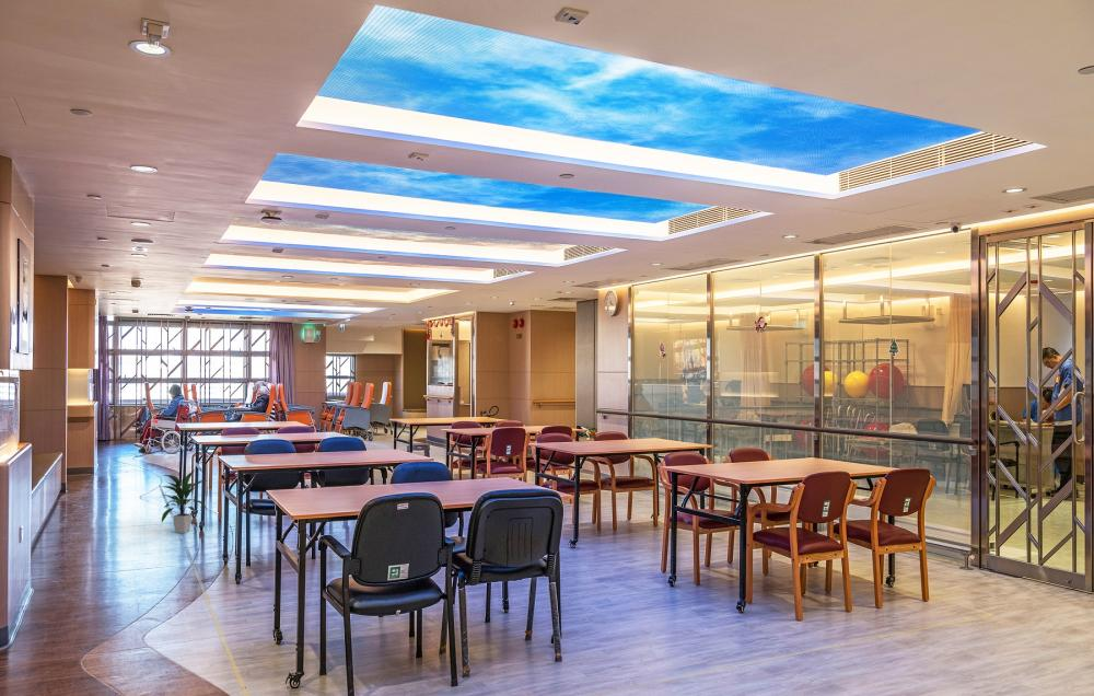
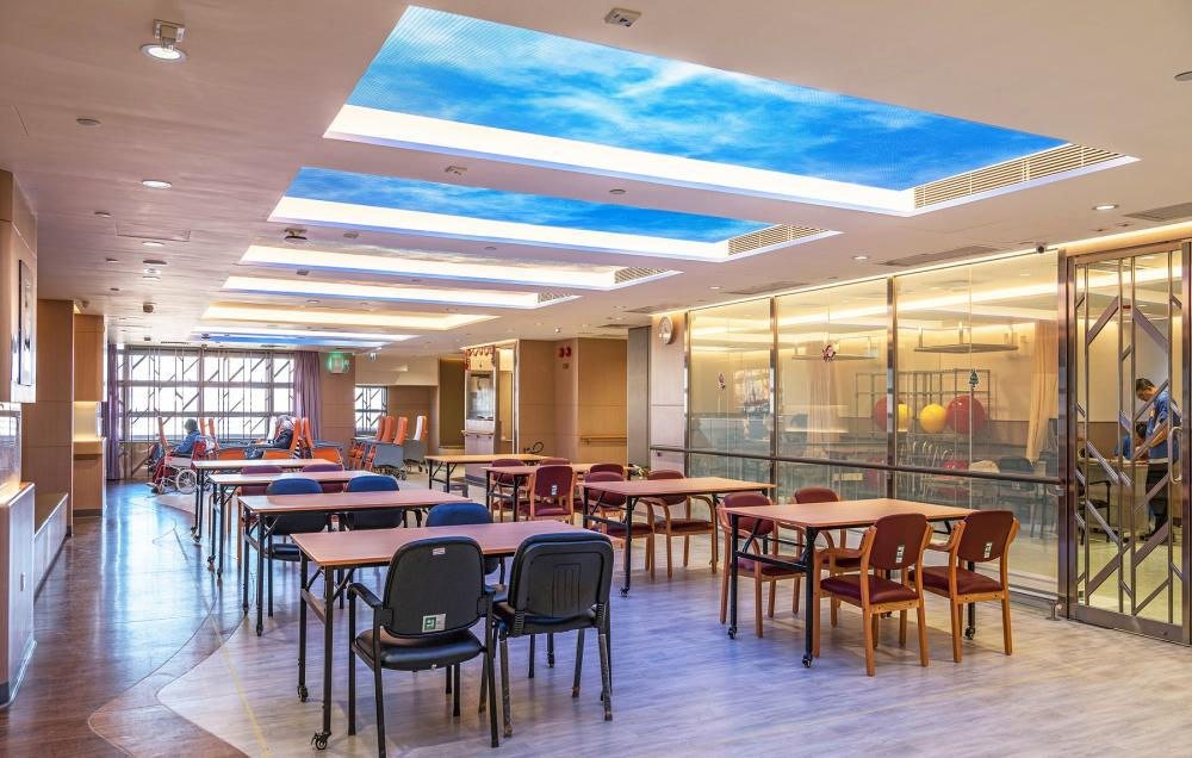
- indoor plant [161,468,208,534]
